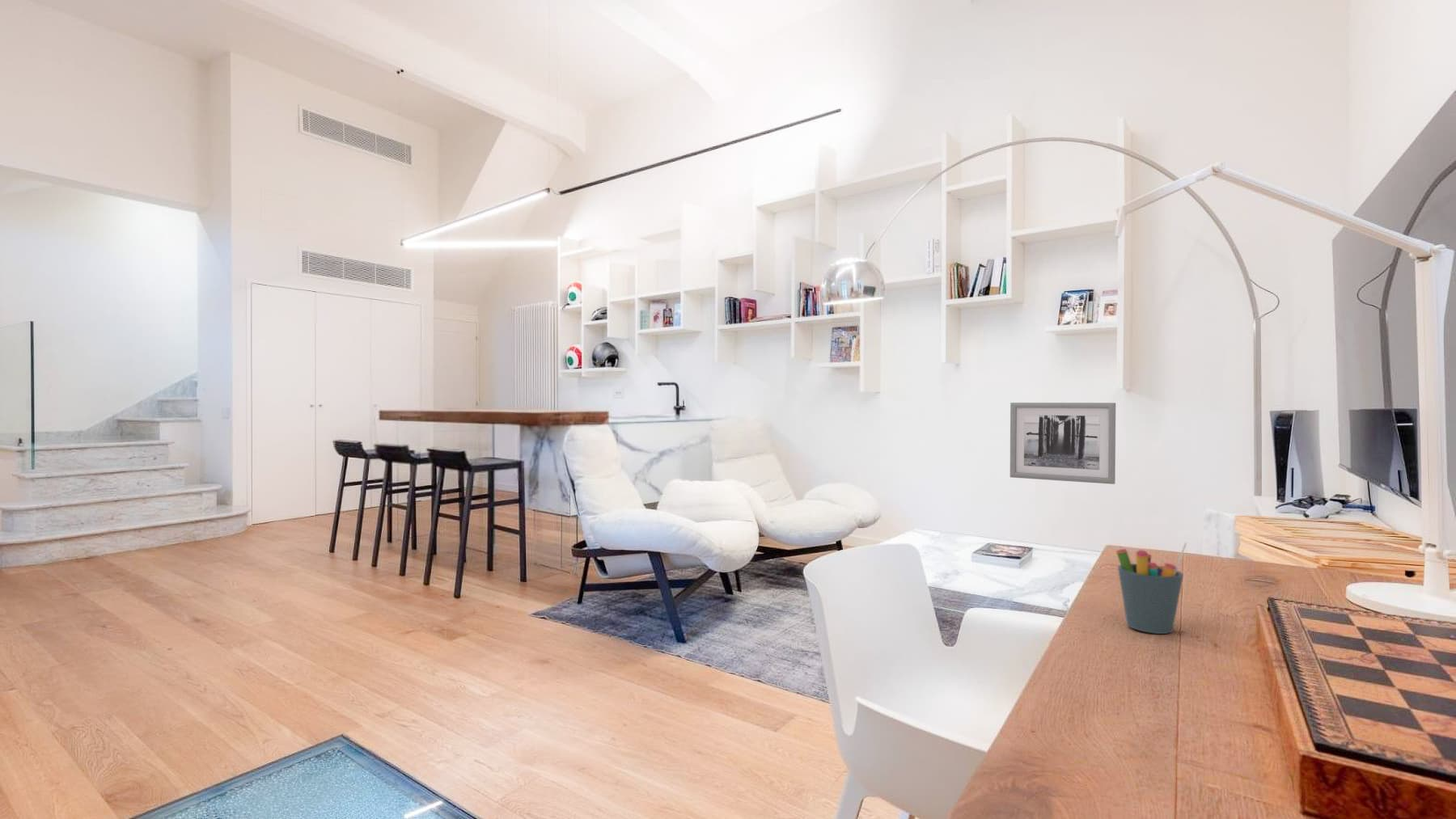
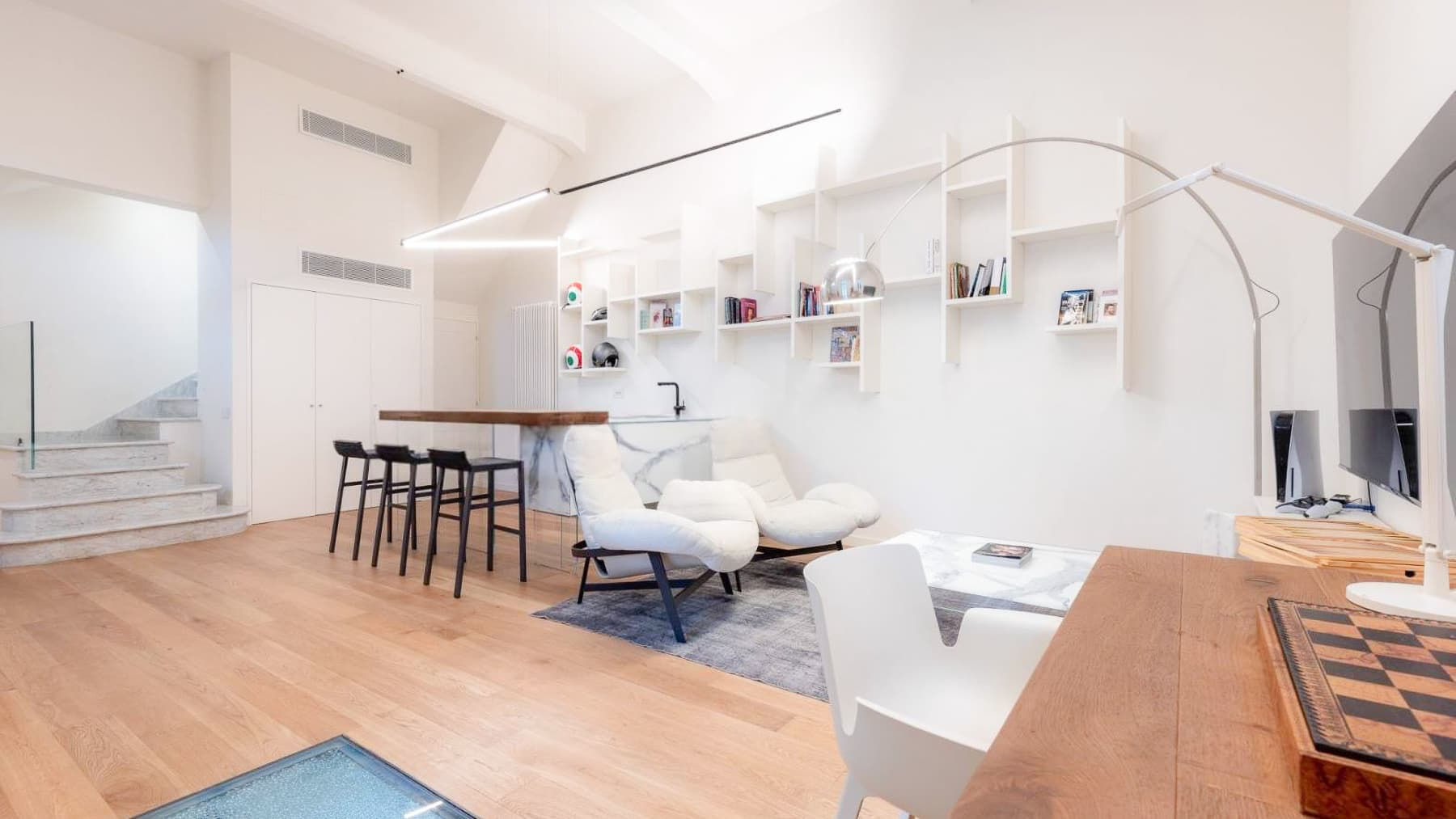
- pen holder [1115,542,1187,635]
- wall art [1009,402,1116,485]
